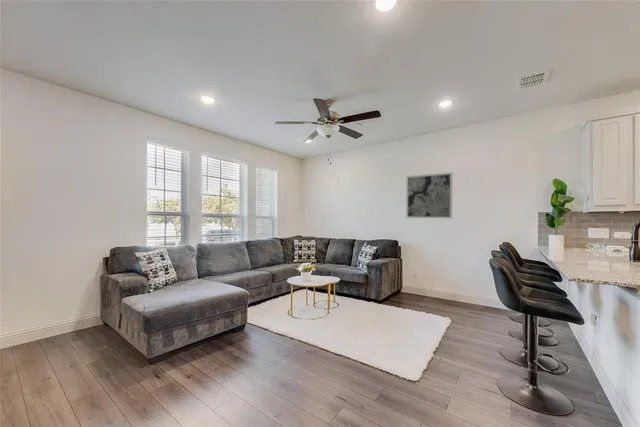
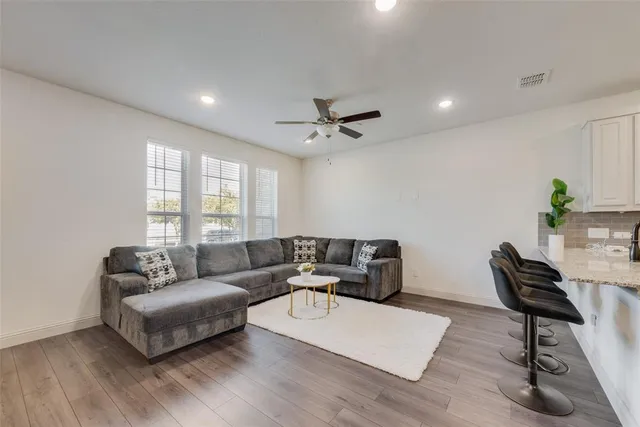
- wall art [405,172,454,219]
